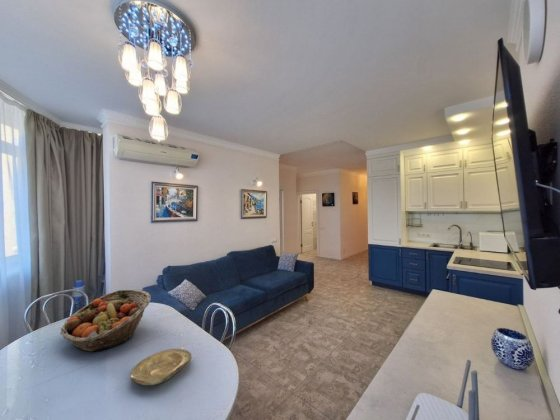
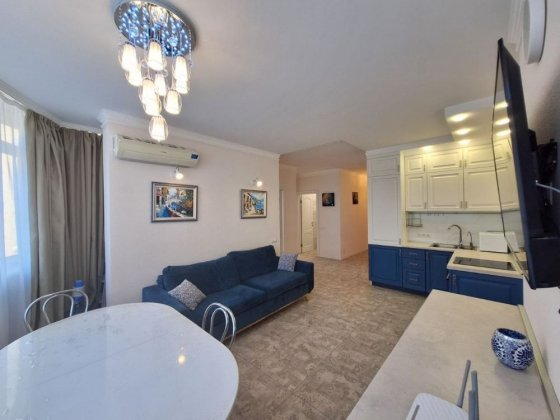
- fruit basket [59,289,152,352]
- plate [129,348,192,386]
